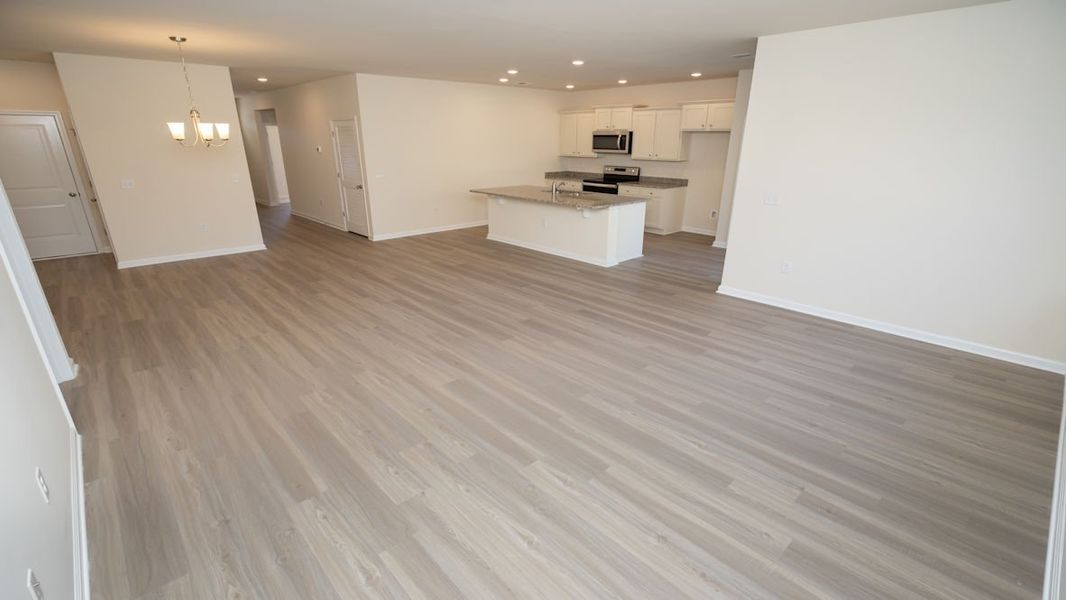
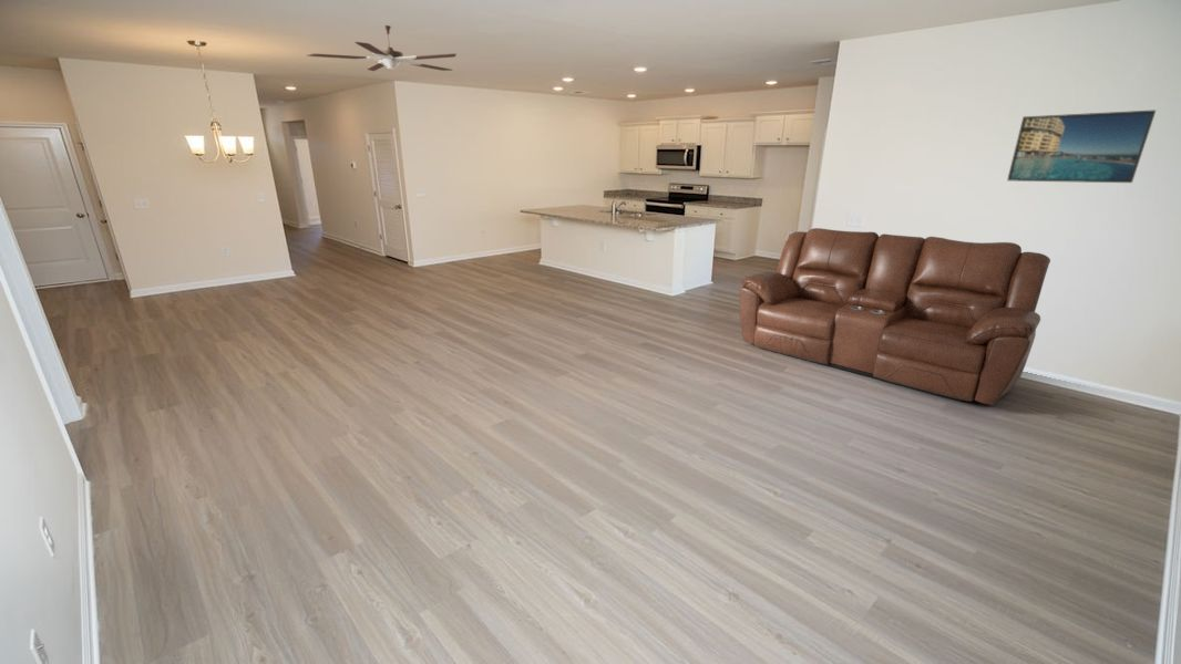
+ ceiling fan [306,24,458,72]
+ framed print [1006,108,1157,184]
+ sofa [739,227,1051,406]
